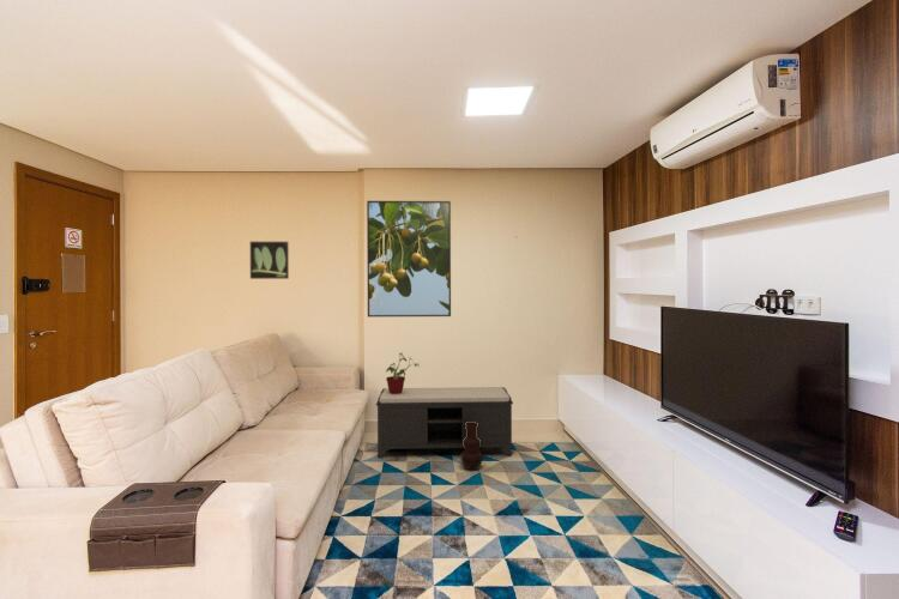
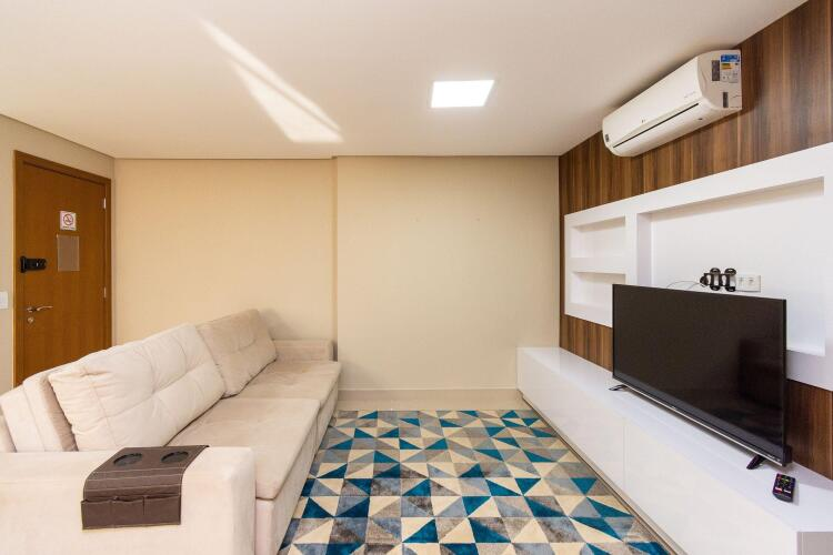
- vase [459,422,484,472]
- potted plant [385,352,420,394]
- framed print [249,241,290,280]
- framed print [366,200,452,319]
- bench [375,386,514,459]
